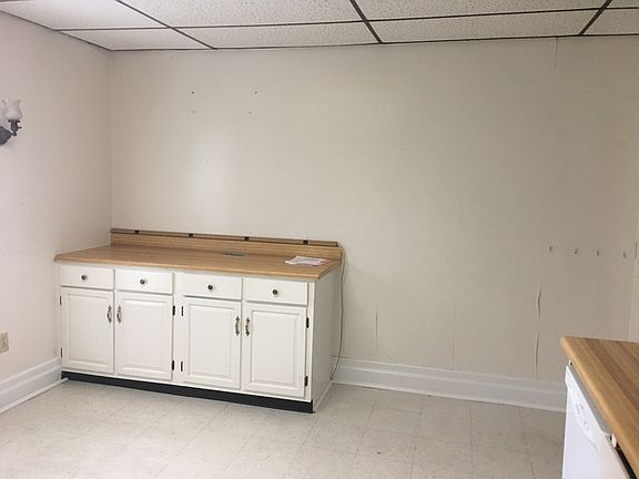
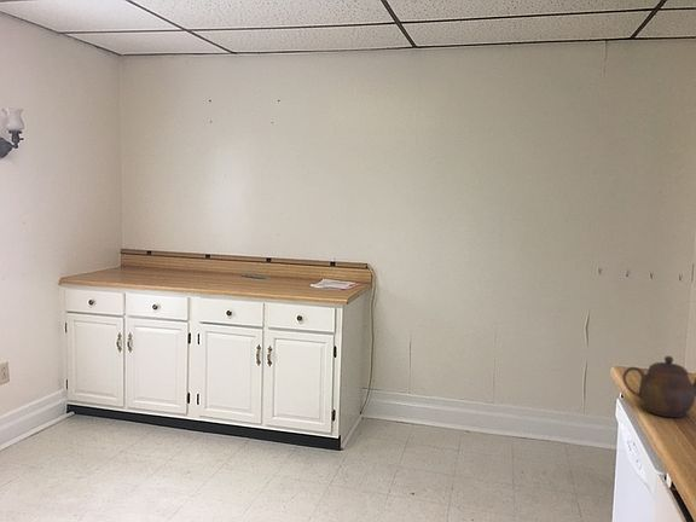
+ teapot [621,355,696,418]
